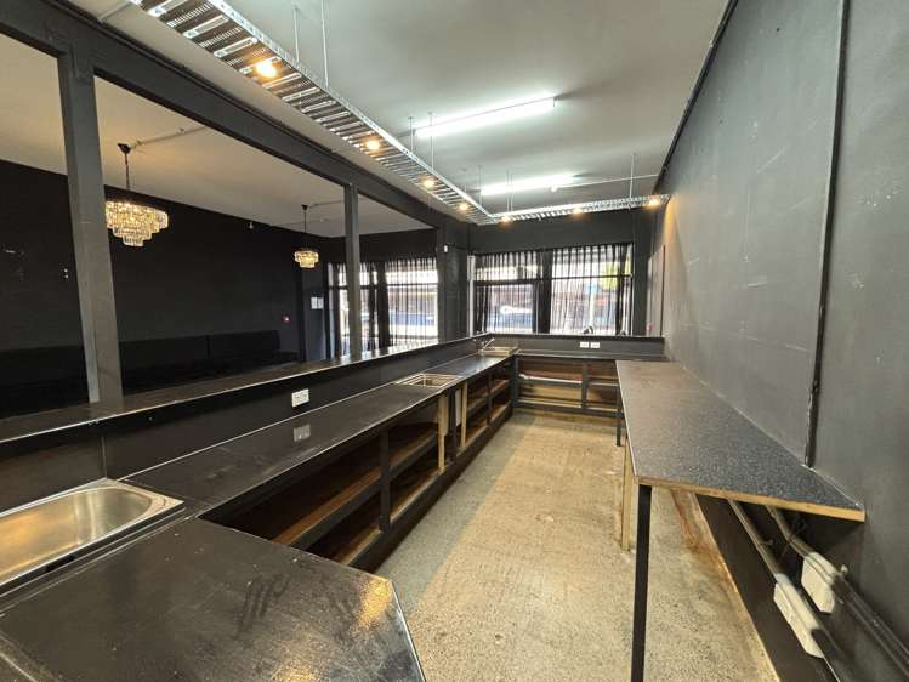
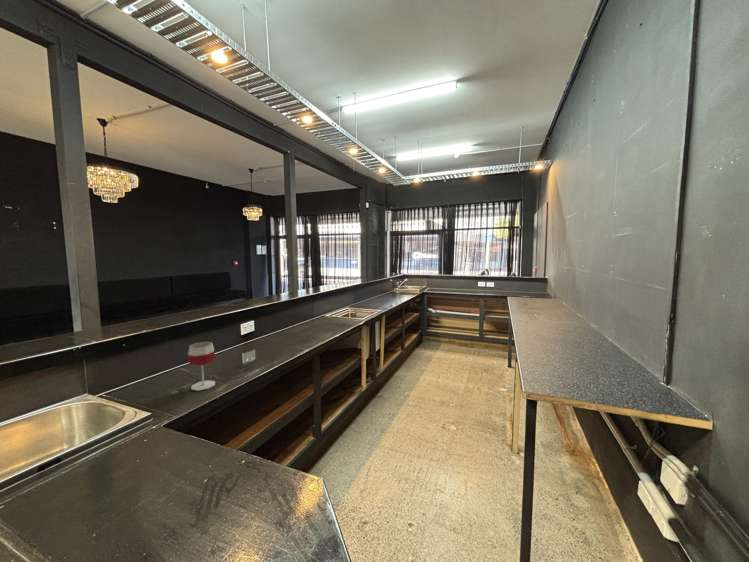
+ wineglass [187,341,216,392]
